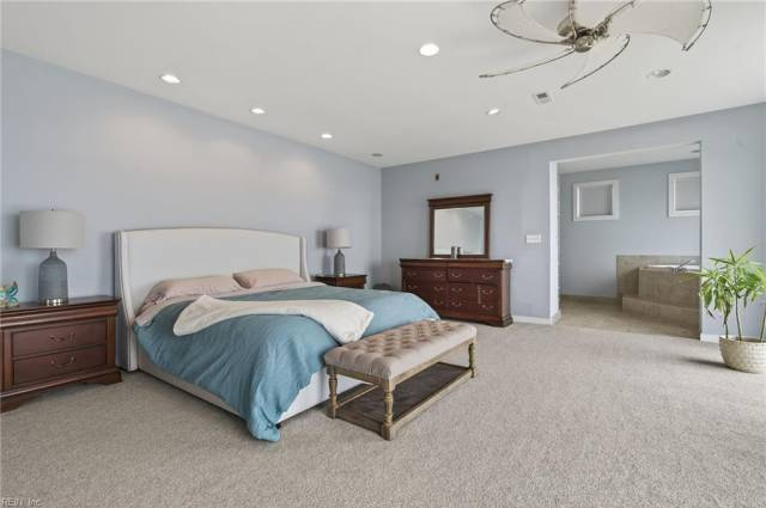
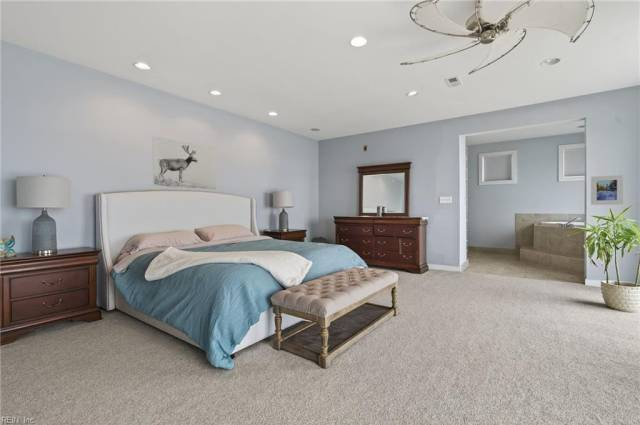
+ wall art [151,135,217,190]
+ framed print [590,174,624,206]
